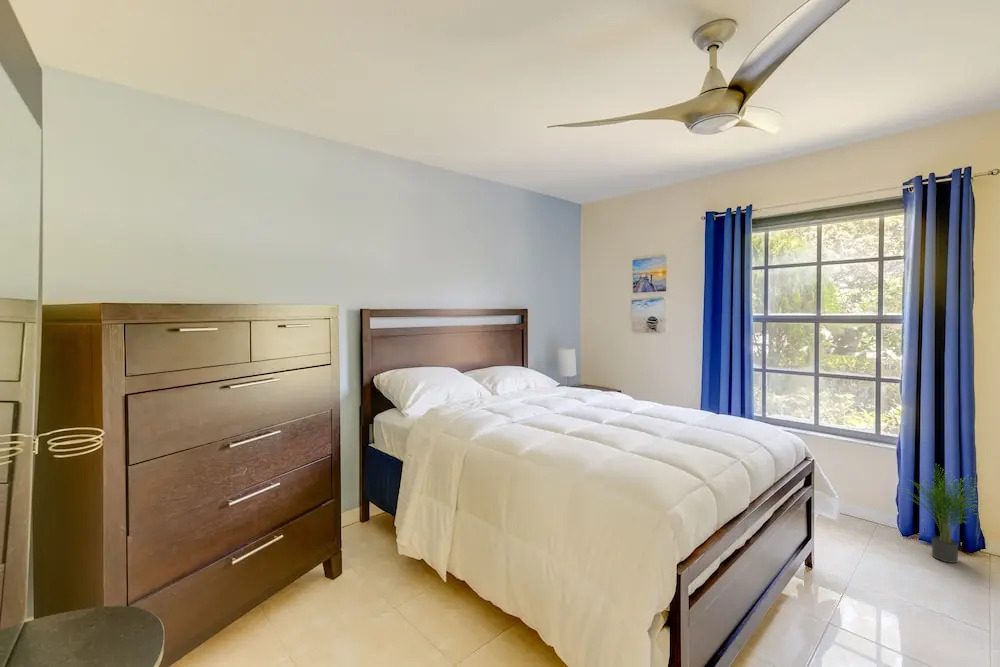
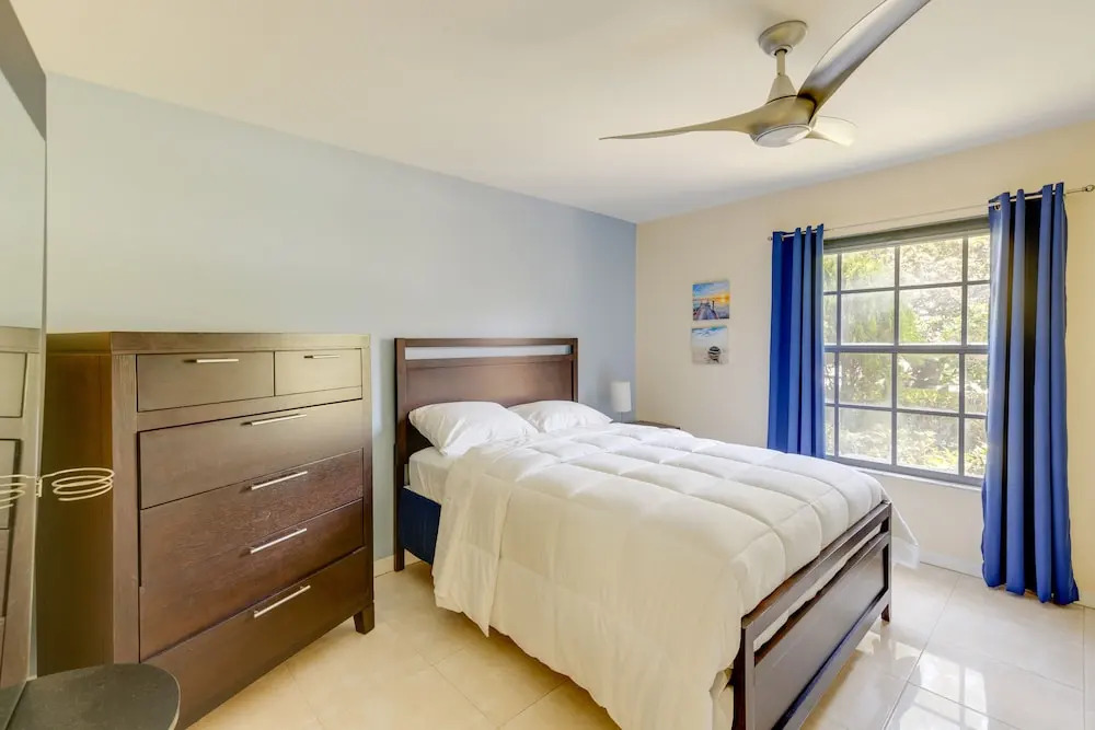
- potted plant [900,464,982,564]
